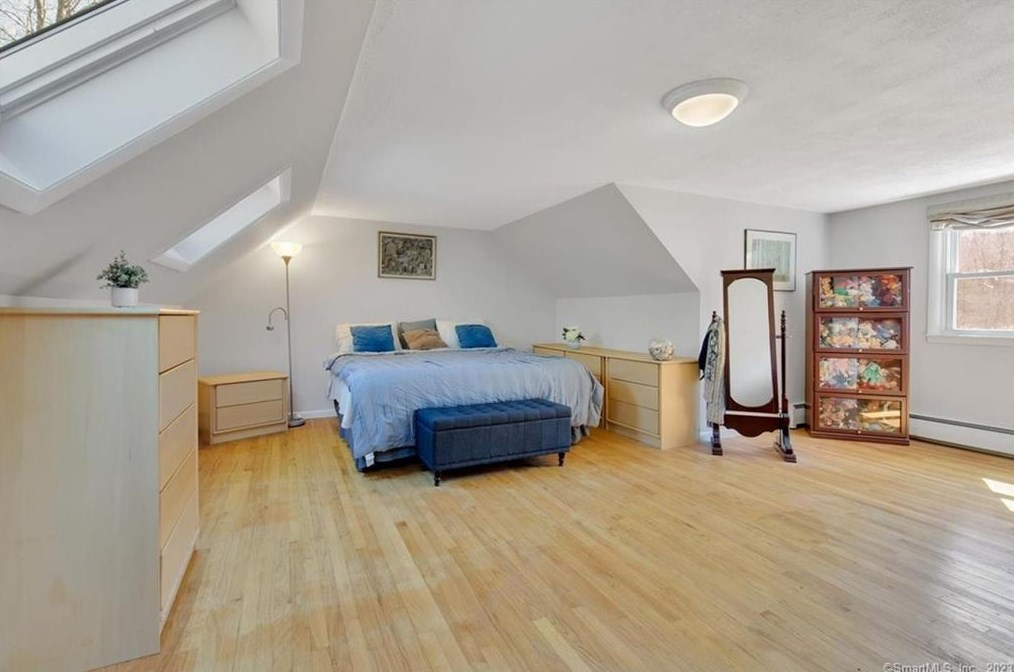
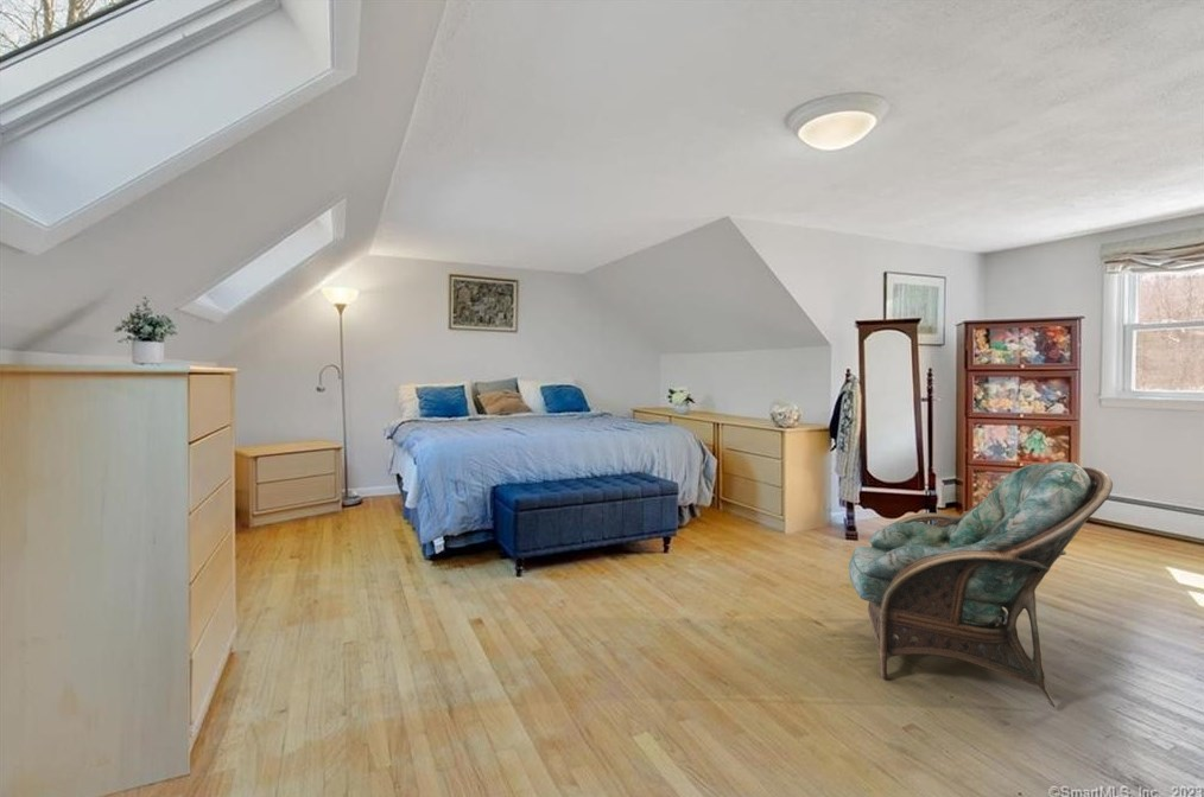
+ armchair [848,460,1114,709]
